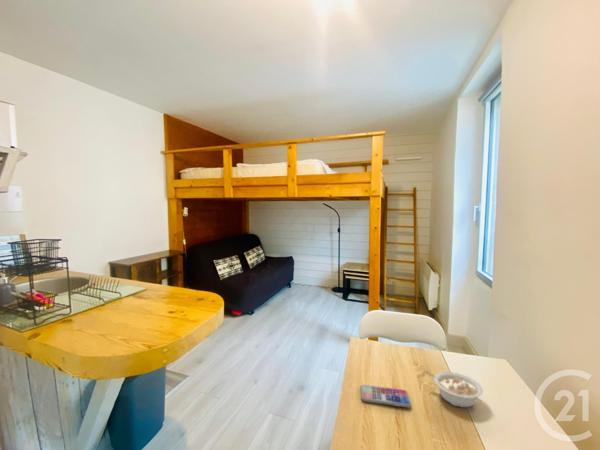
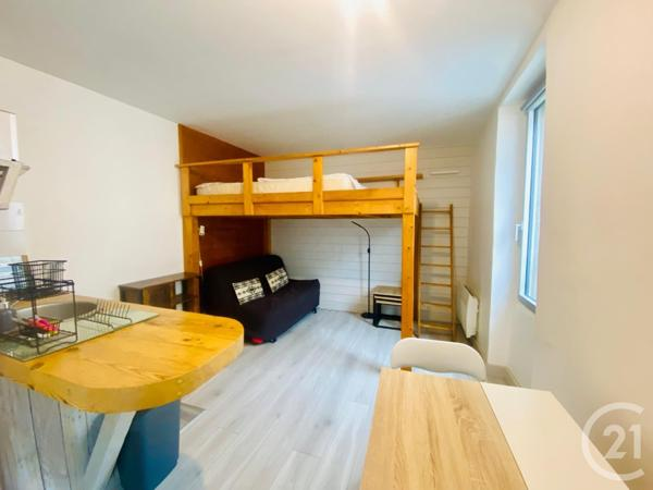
- legume [424,369,484,409]
- smartphone [360,384,412,408]
